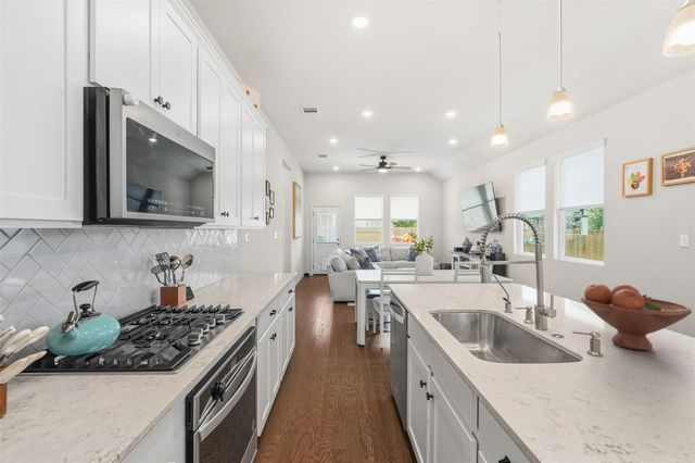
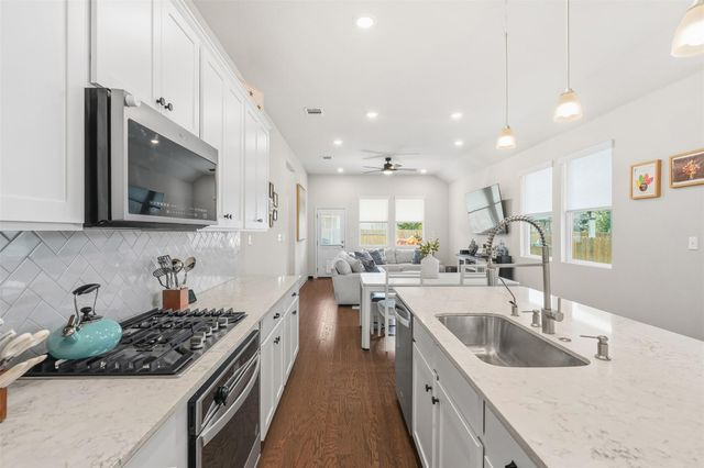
- fruit bowl [580,283,693,351]
